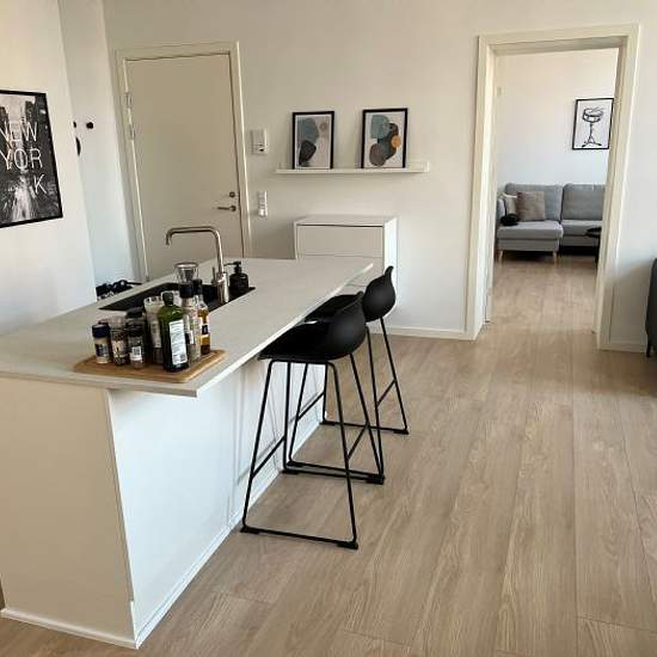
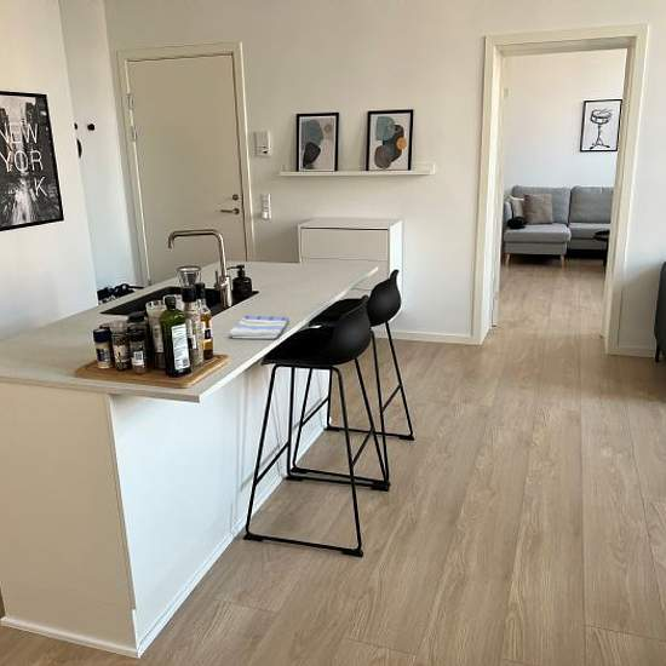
+ dish towel [226,315,289,339]
